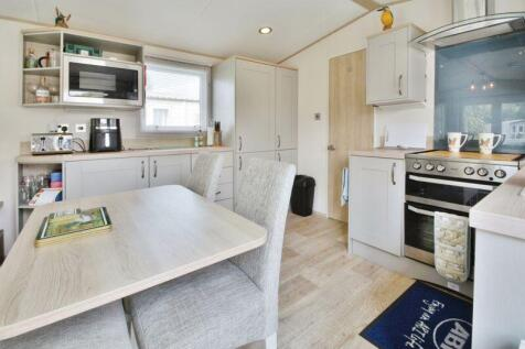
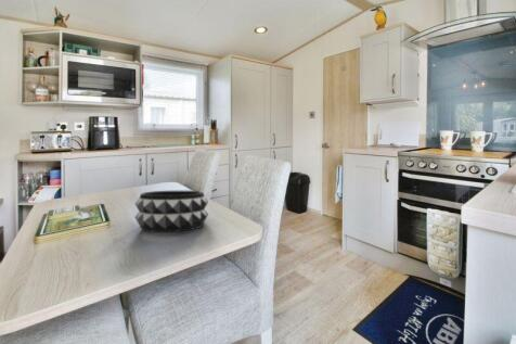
+ decorative bowl [134,190,209,233]
